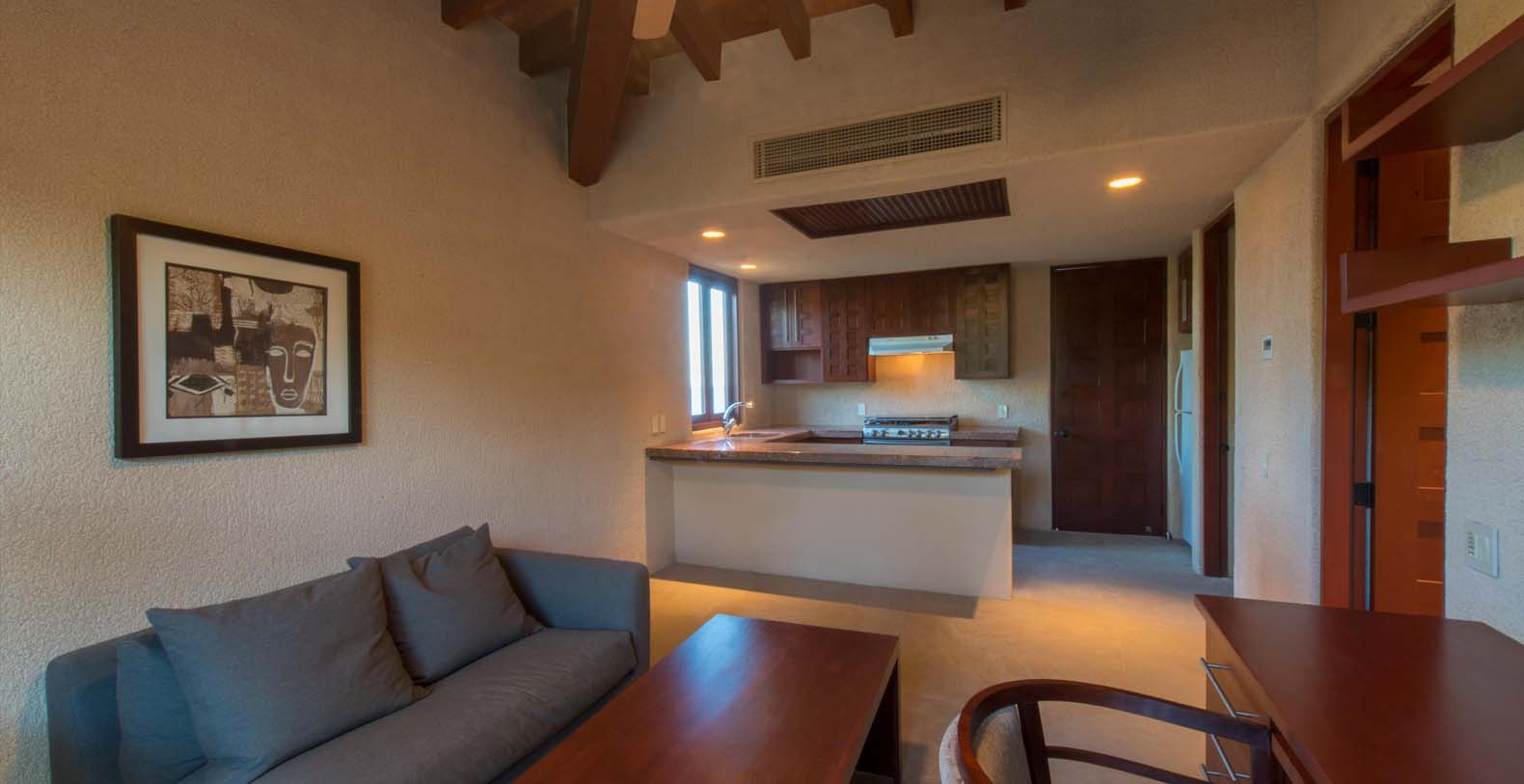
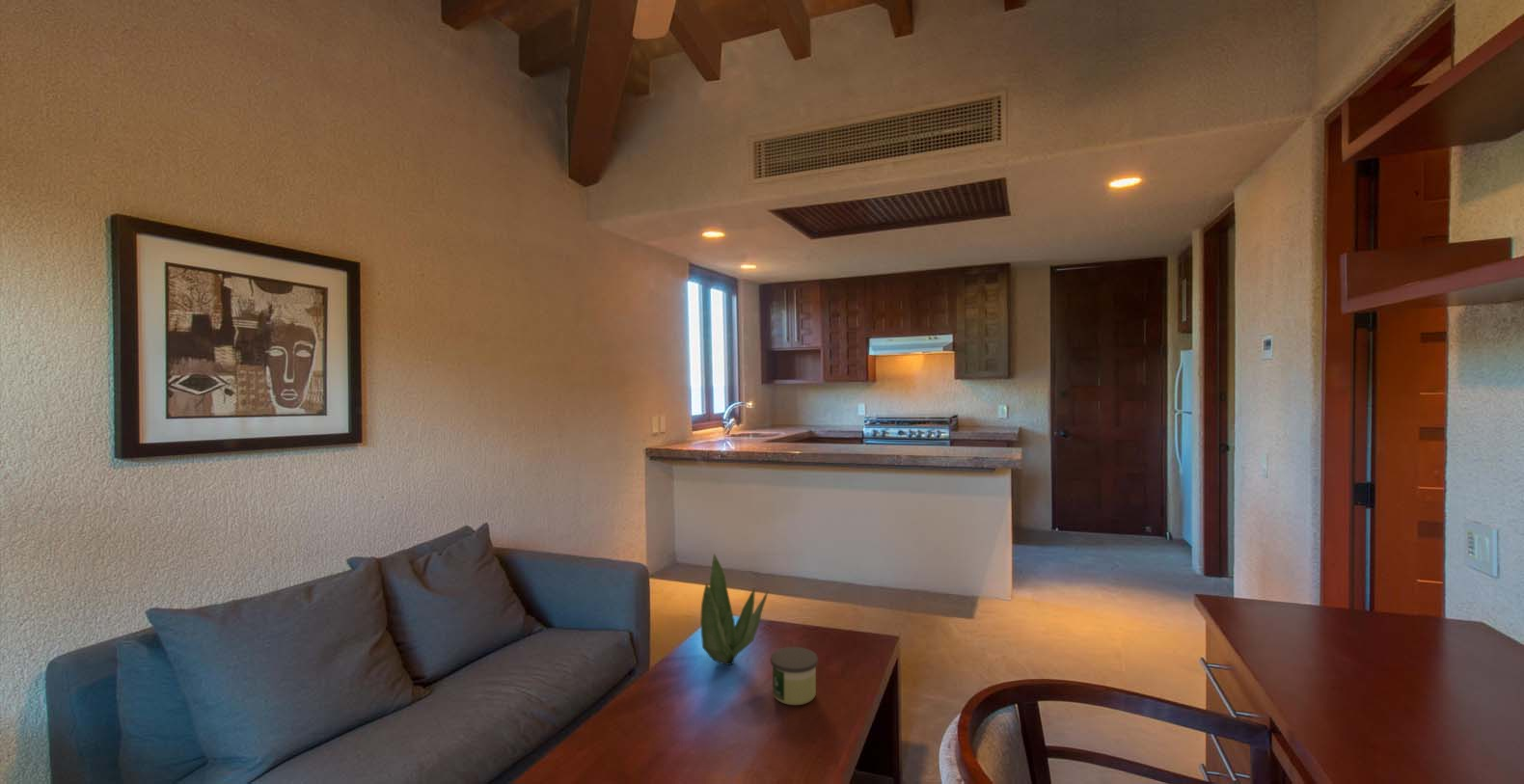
+ candle [770,646,819,706]
+ plant [699,553,769,666]
